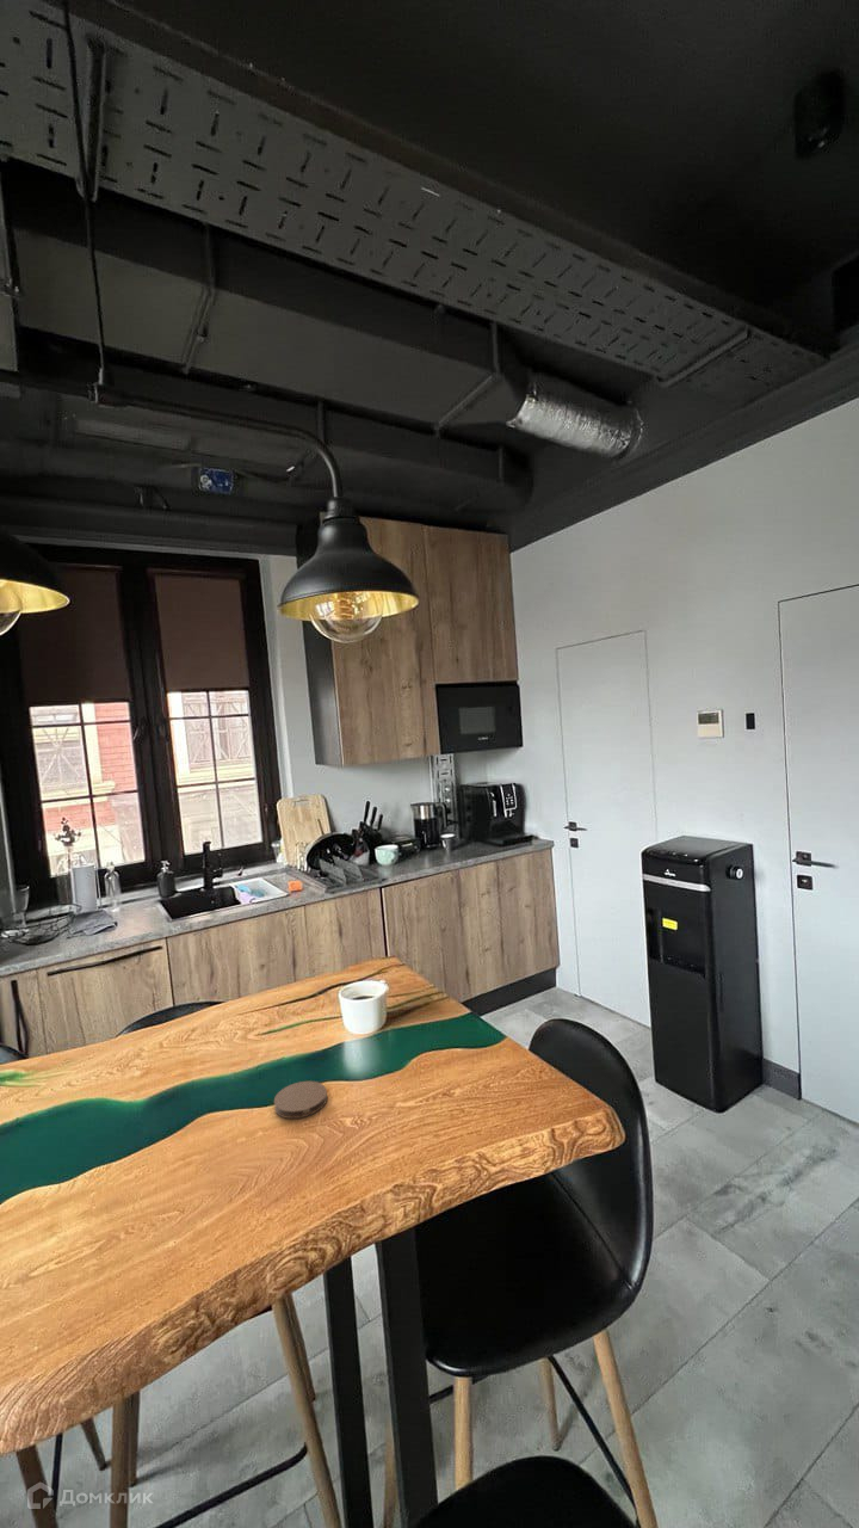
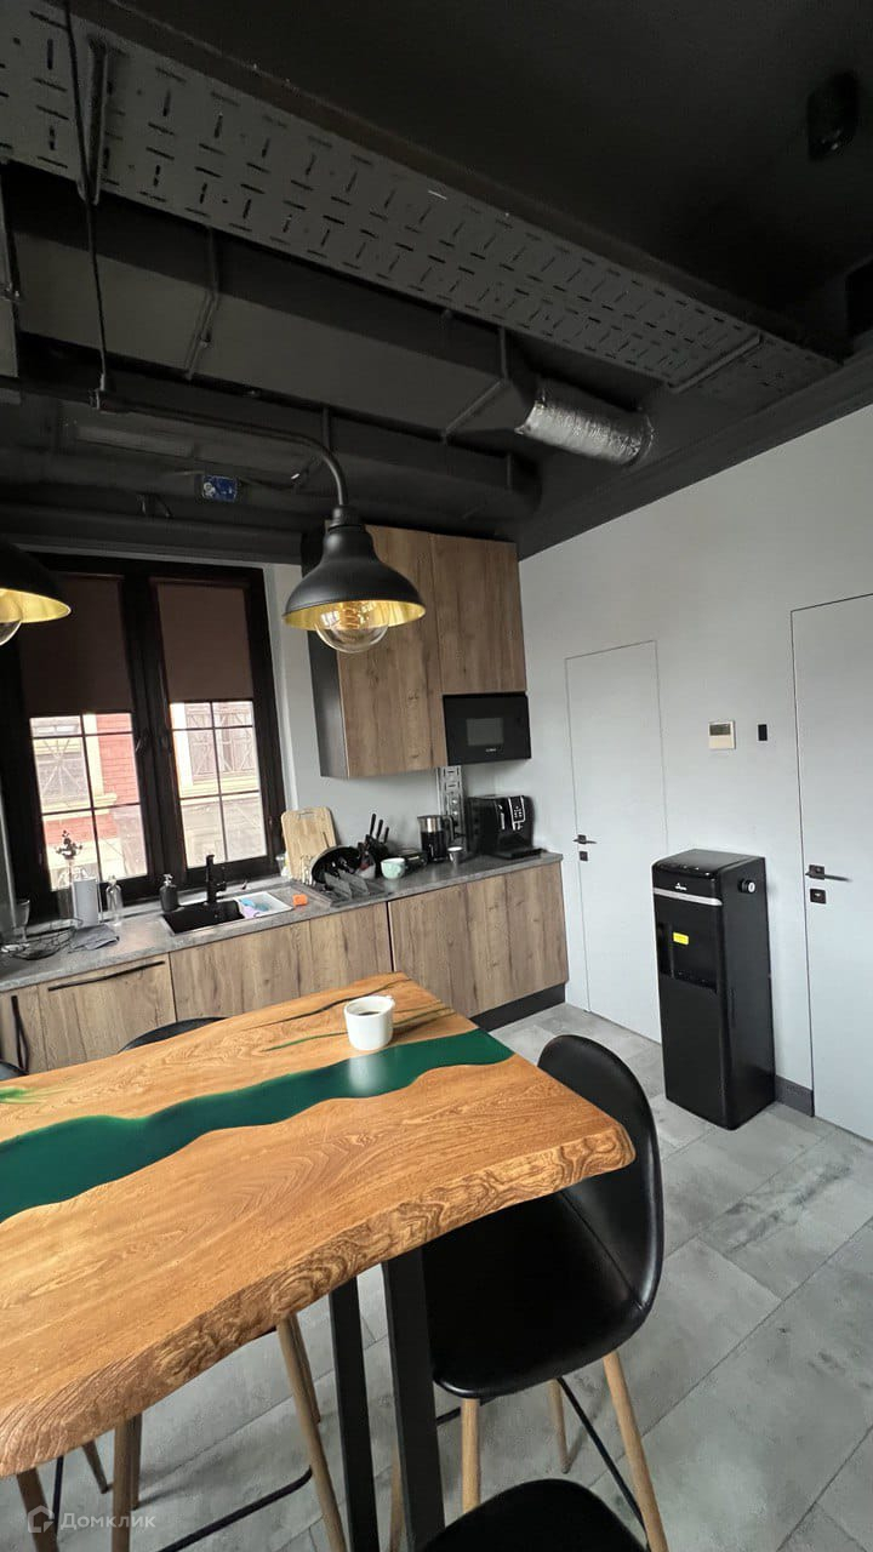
- coaster [273,1080,328,1120]
